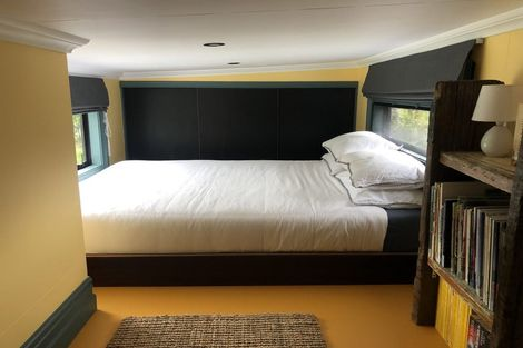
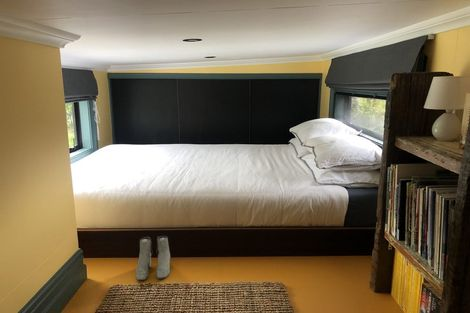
+ boots [135,235,171,281]
